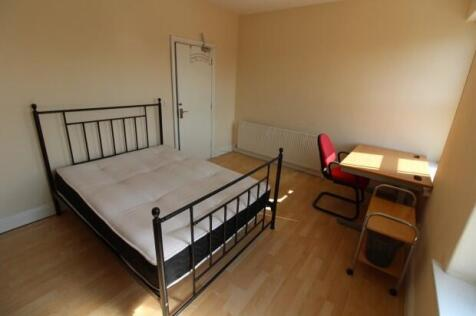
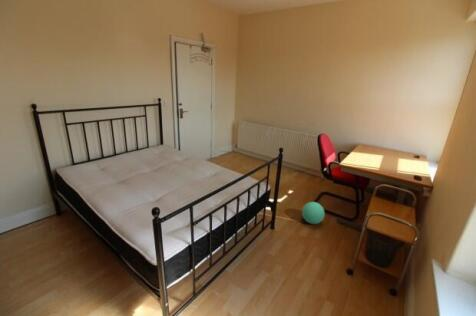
+ ball [301,201,325,225]
